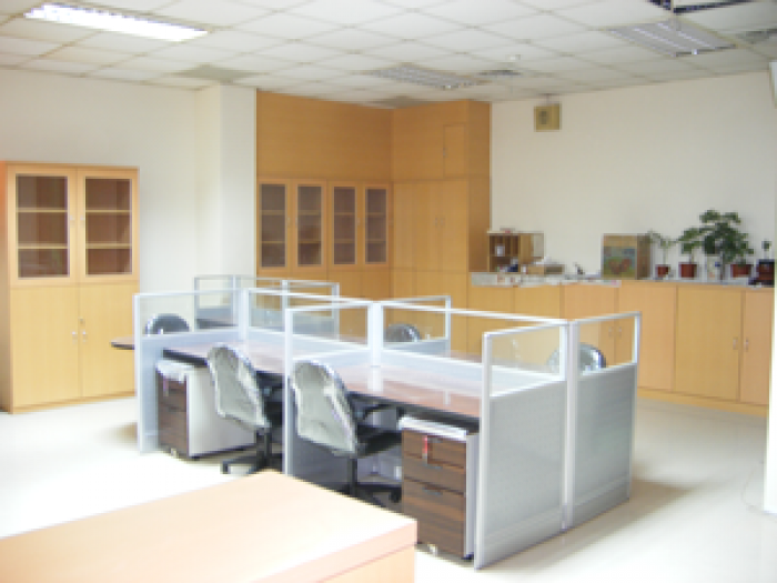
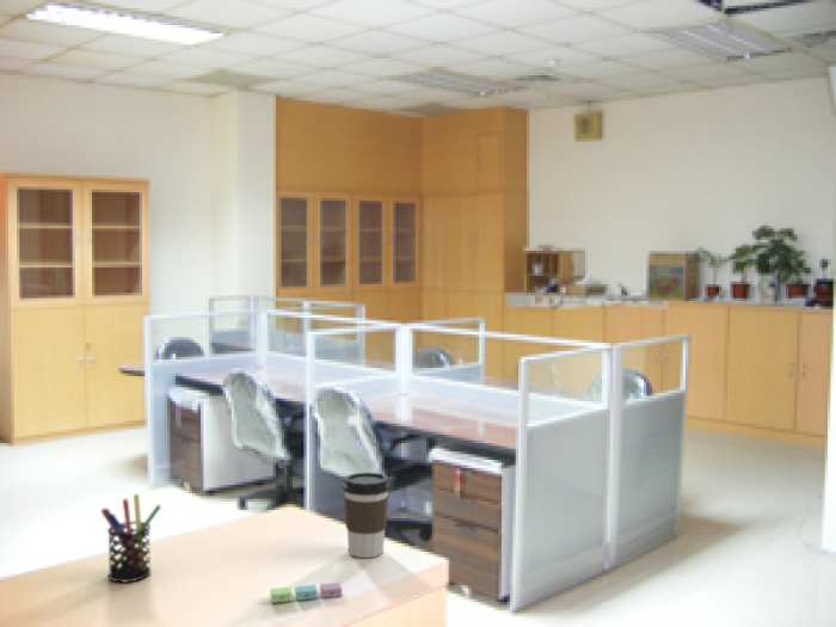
+ sticky notes [269,582,343,604]
+ pen holder [100,493,162,583]
+ coffee cup [342,472,391,559]
